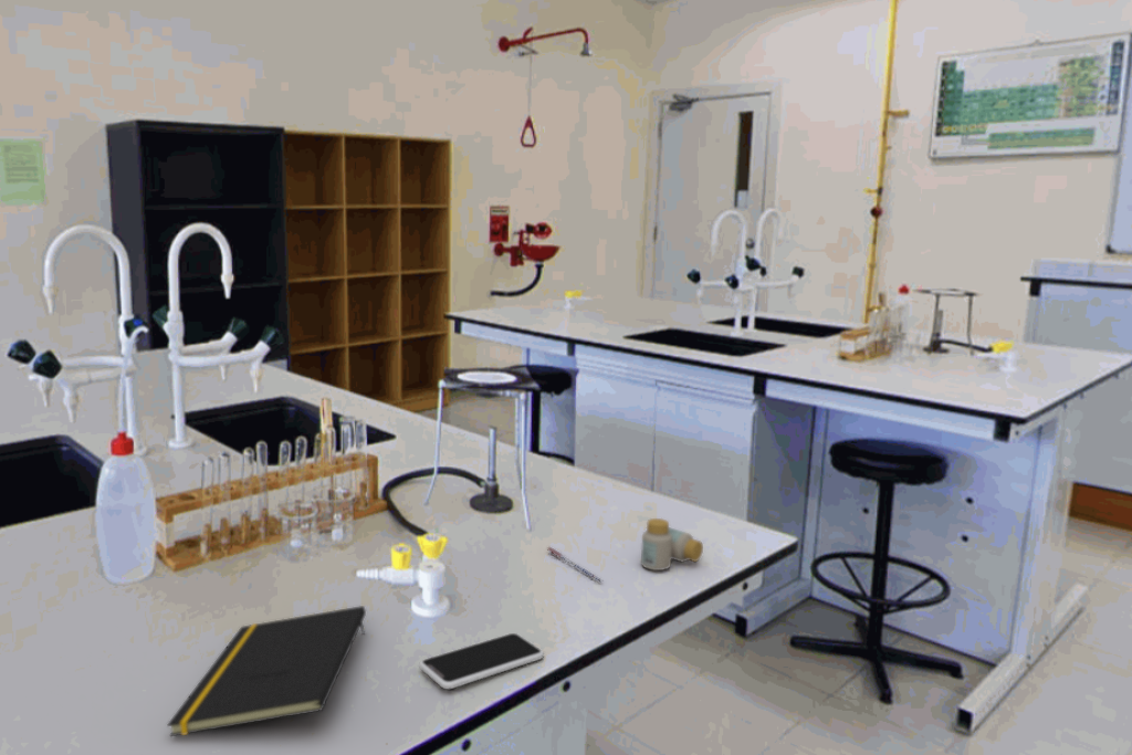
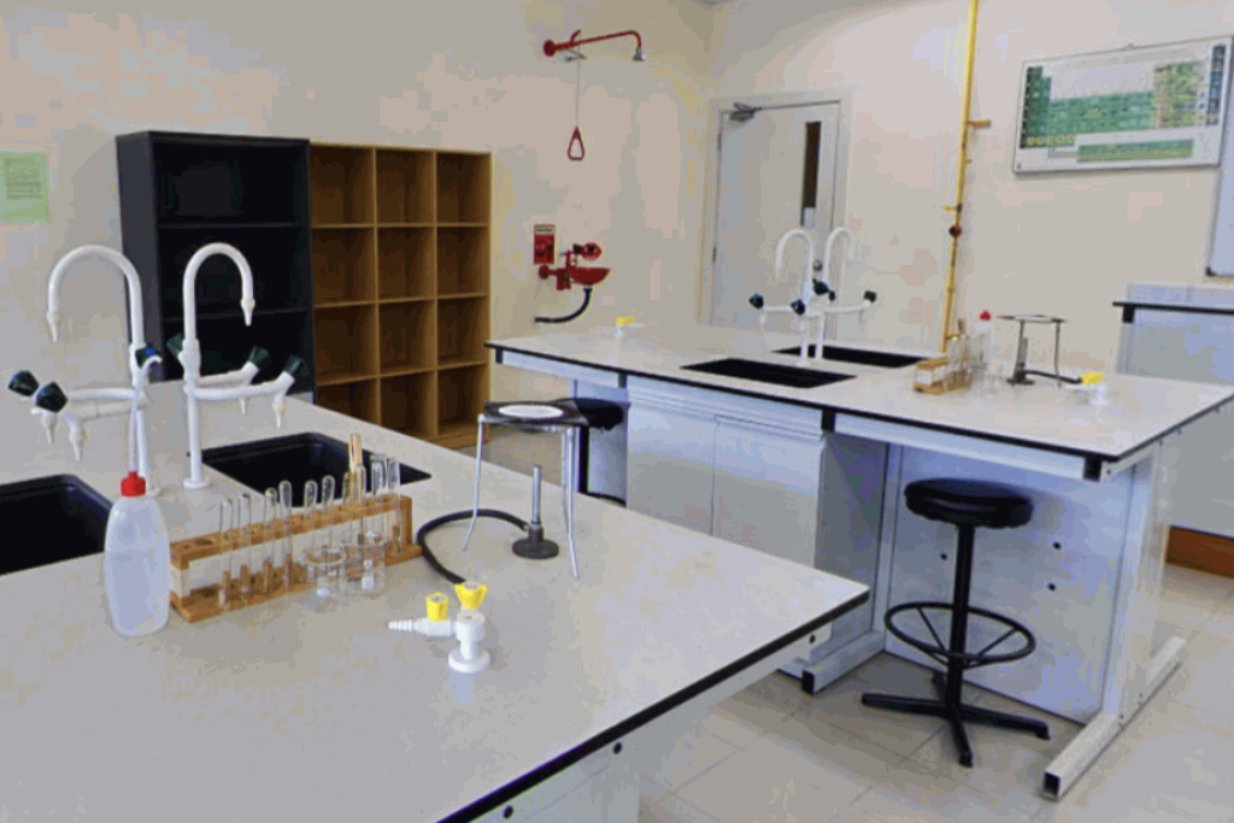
- notepad [166,605,367,737]
- pill bottle [640,517,704,572]
- pen [546,546,604,584]
- smartphone [418,632,545,690]
